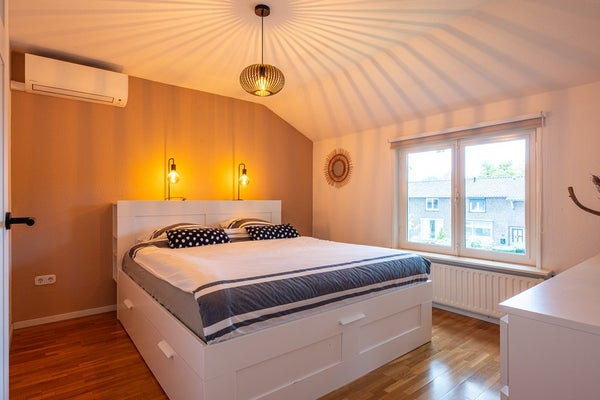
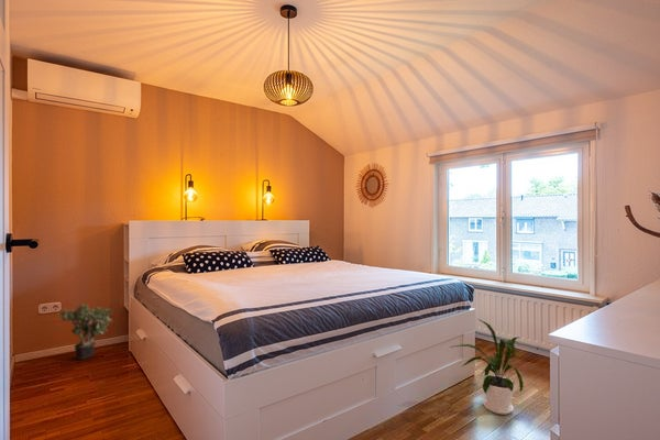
+ potted plant [56,302,114,361]
+ house plant [449,318,525,416]
